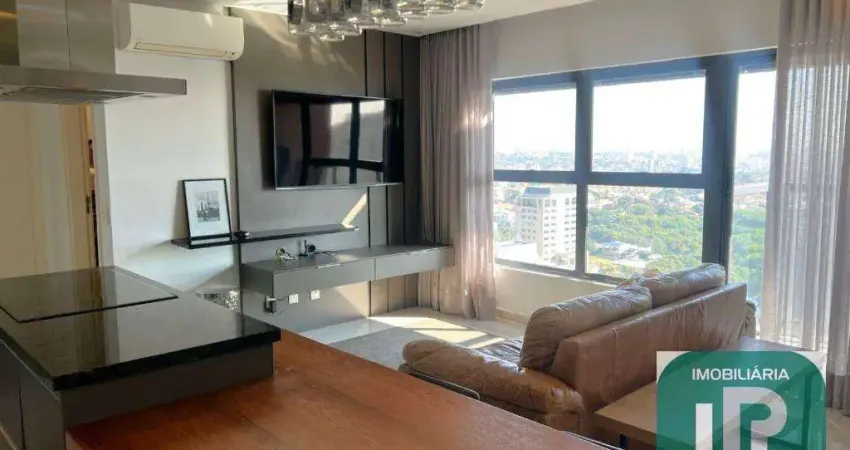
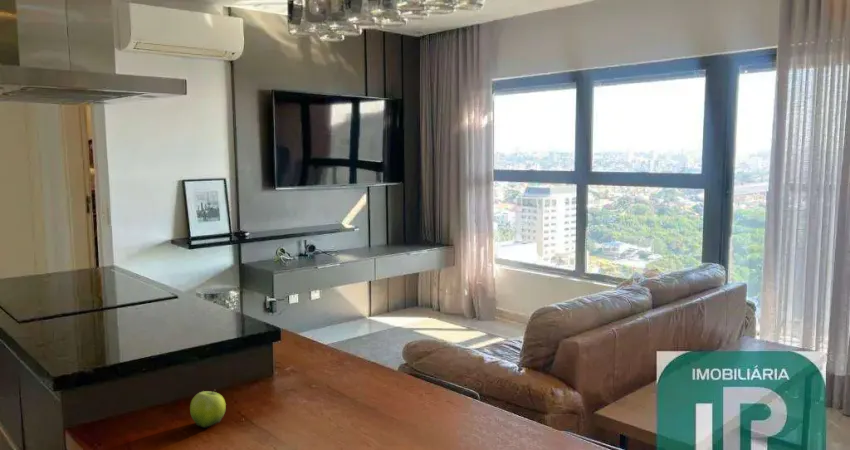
+ fruit [189,389,227,429]
